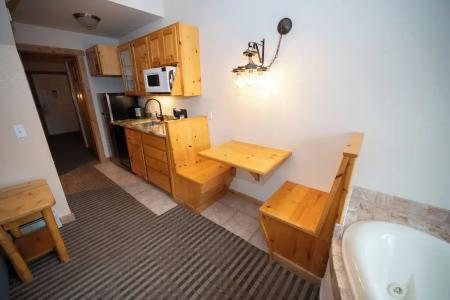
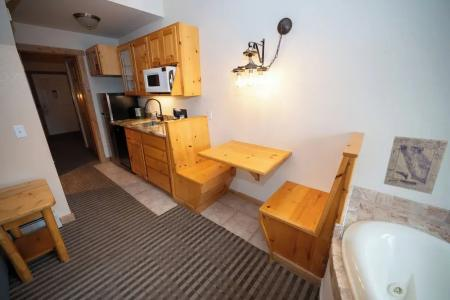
+ wall art [383,135,449,195]
